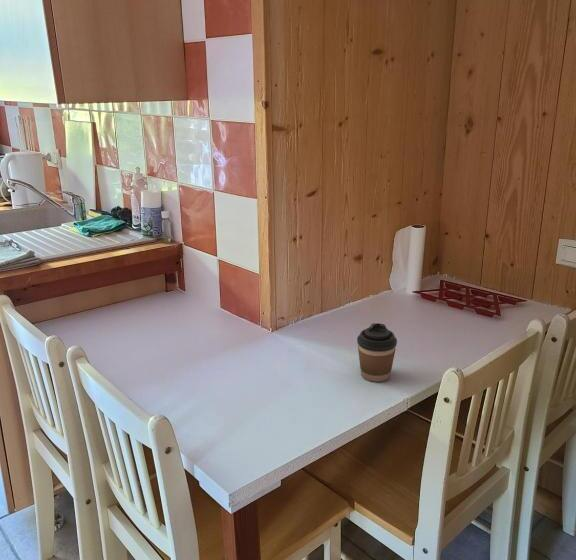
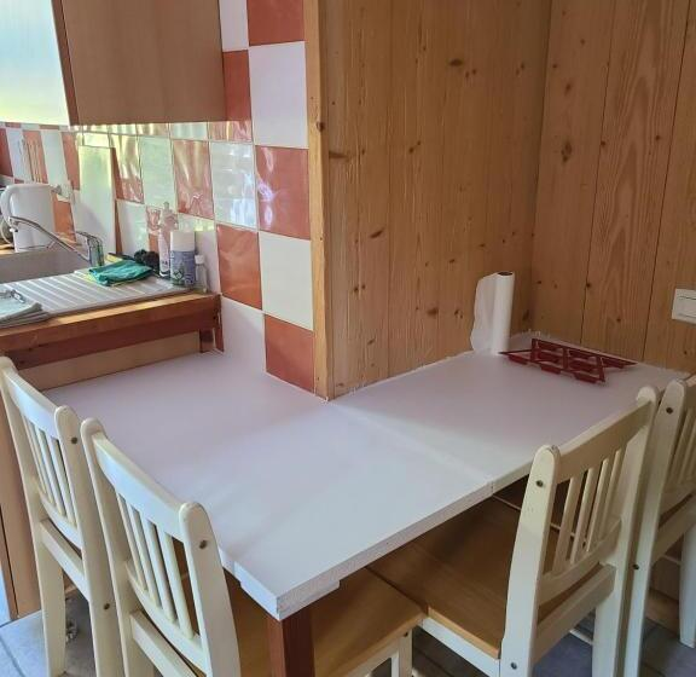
- coffee cup [356,322,398,383]
